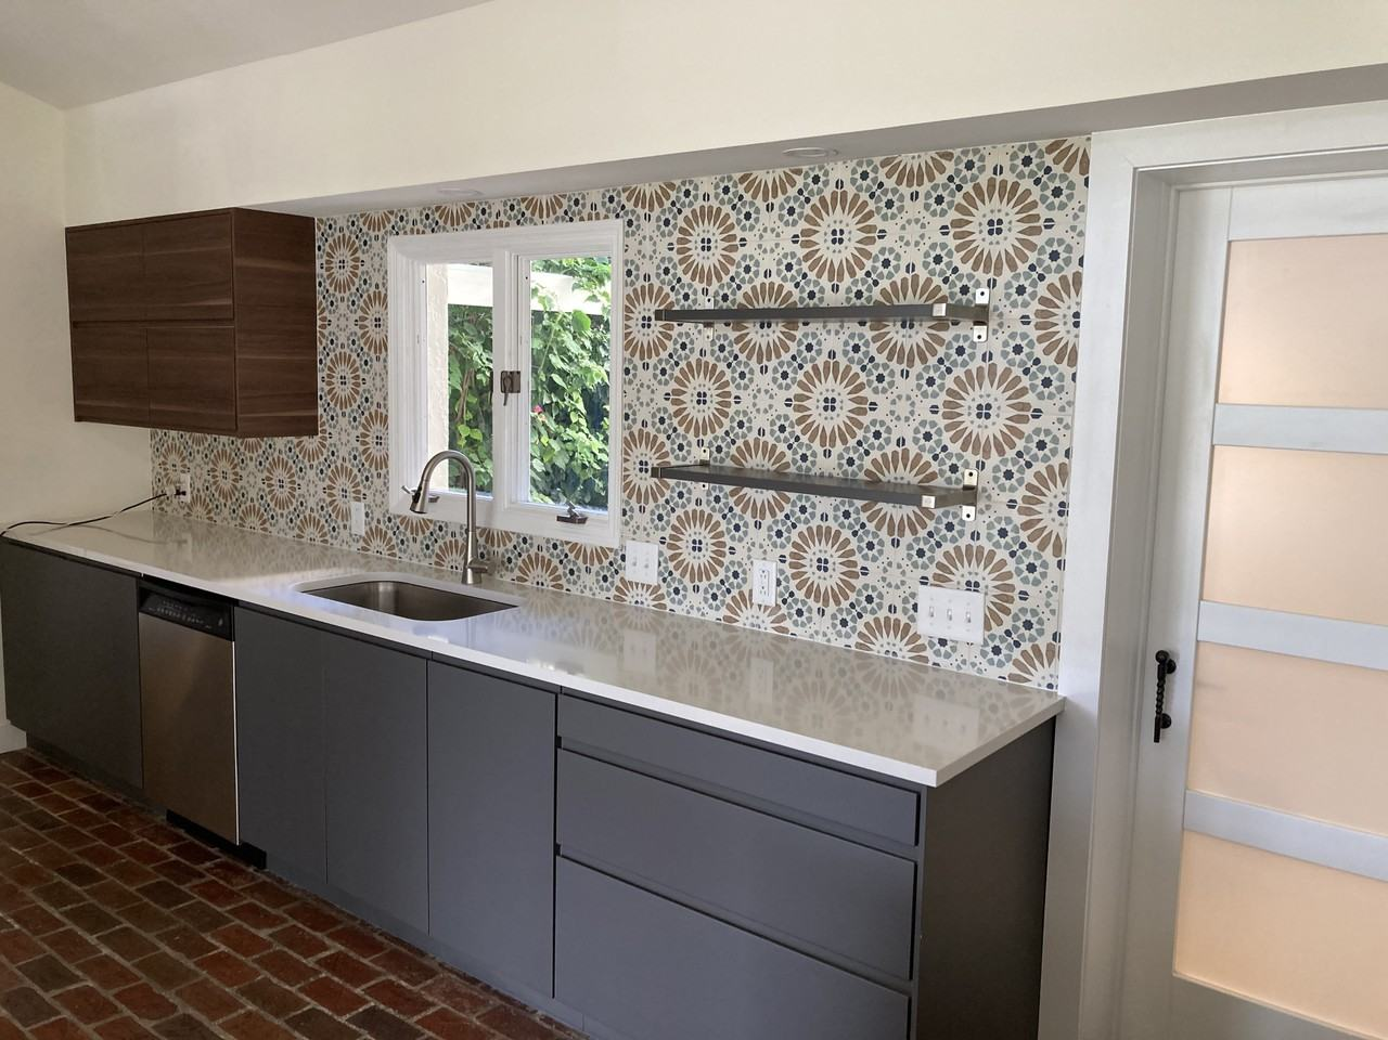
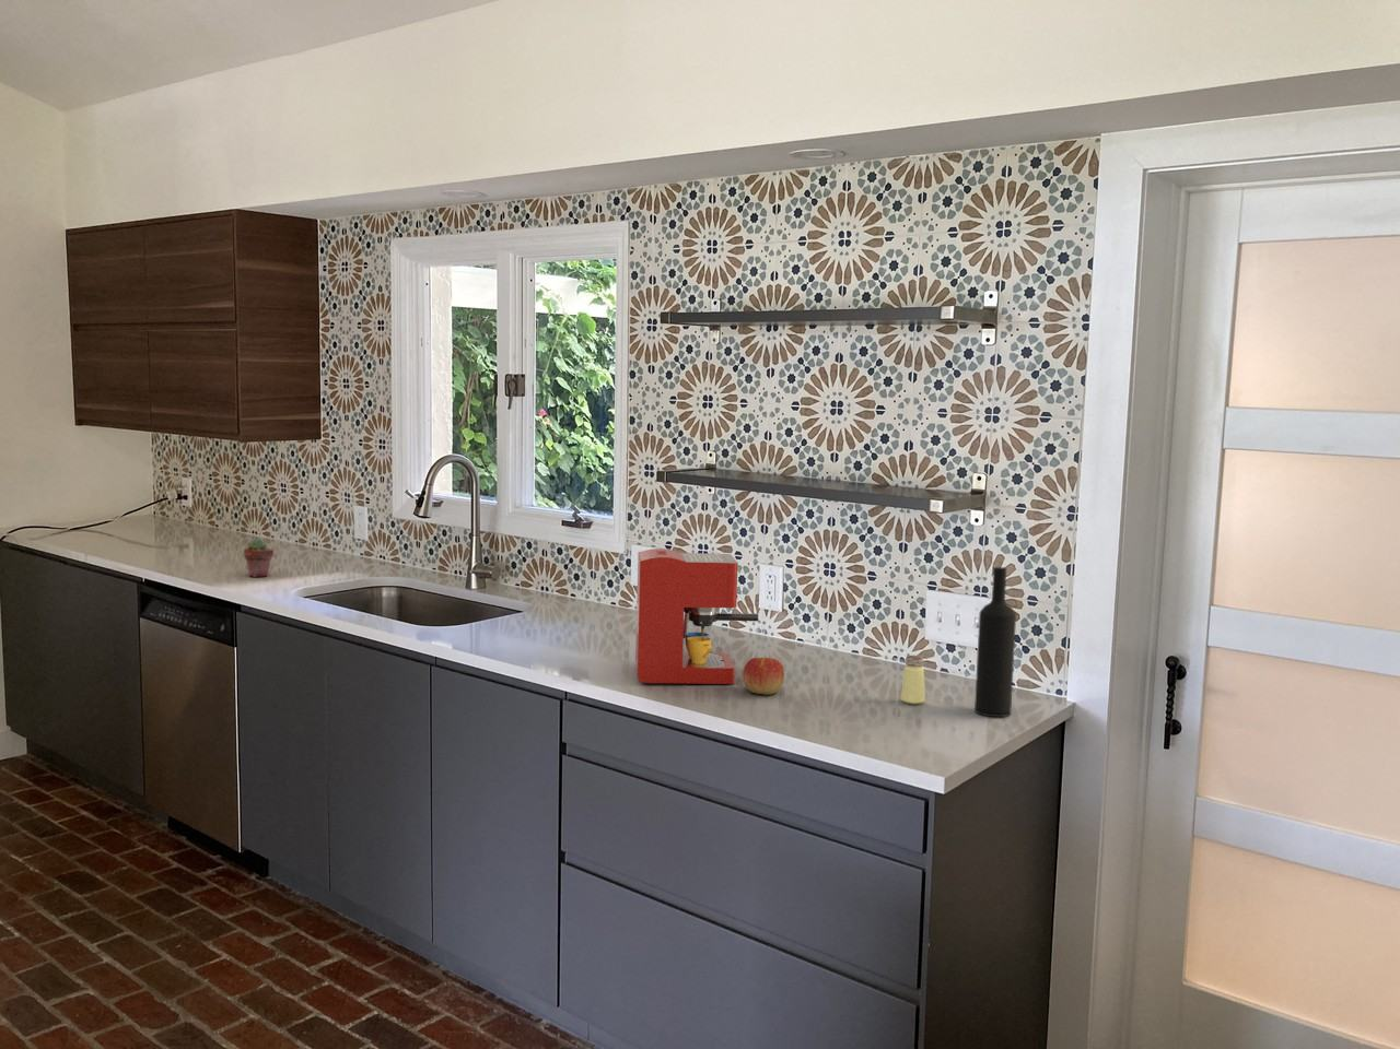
+ saltshaker [901,655,926,705]
+ potted succulent [243,538,274,578]
+ wine bottle [973,566,1017,718]
+ coffee maker [634,548,760,685]
+ apple [742,657,785,696]
